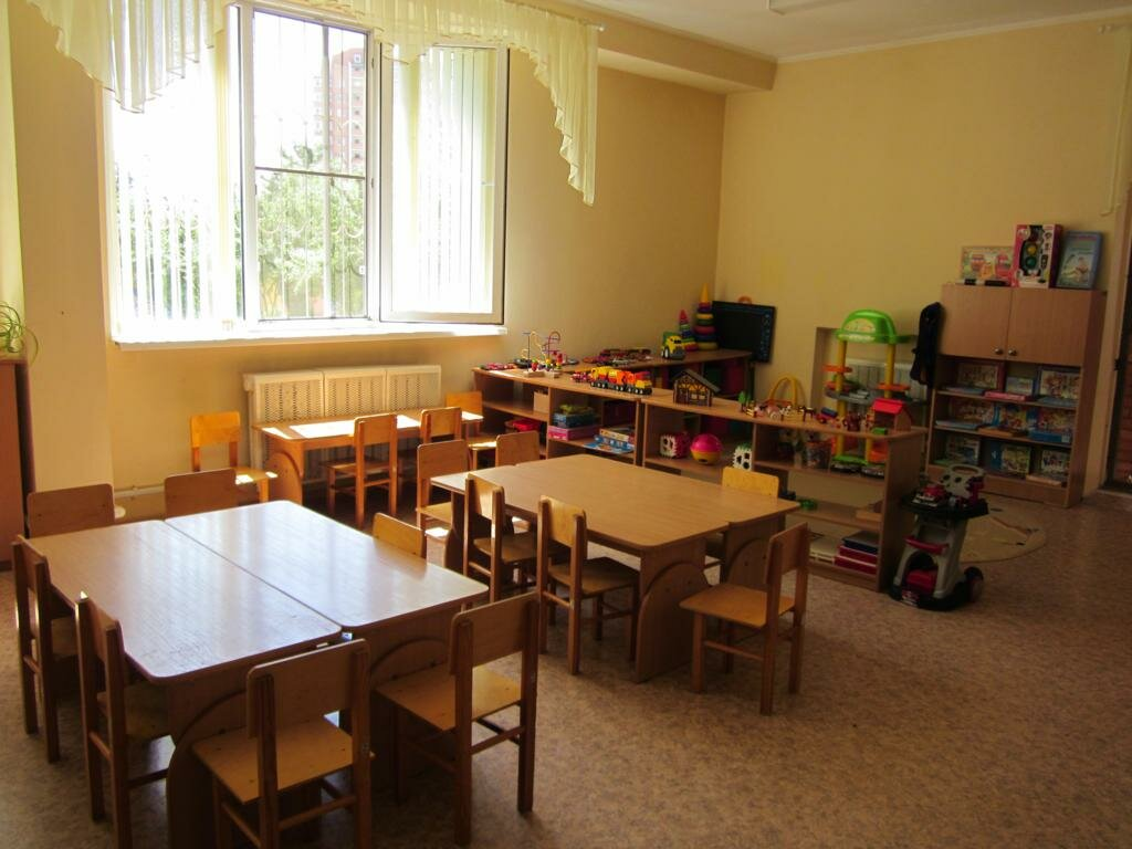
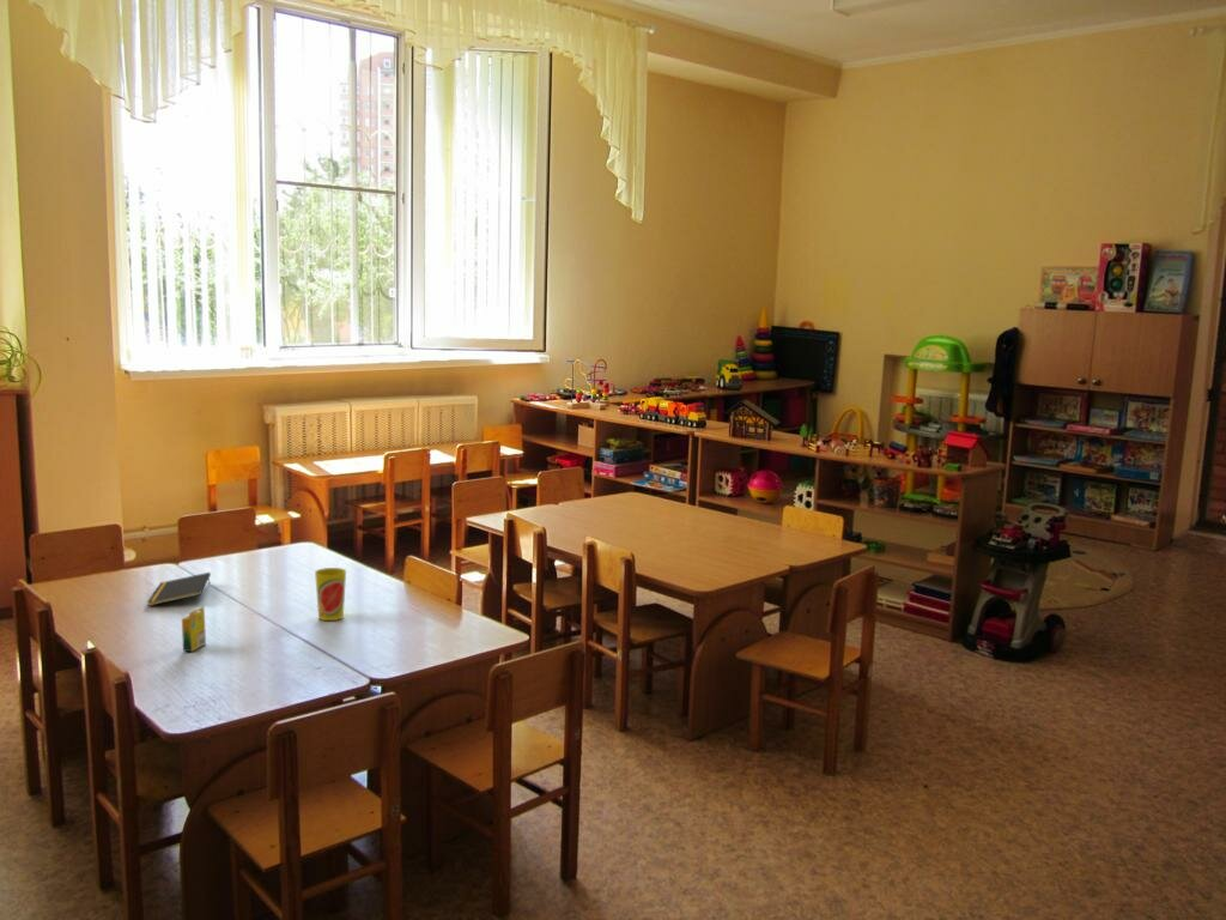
+ cup [314,567,347,622]
+ notepad [146,571,212,607]
+ crayon box [181,605,207,653]
